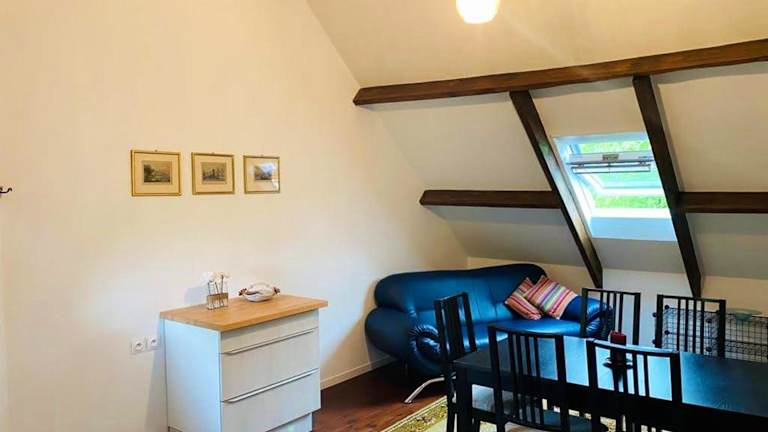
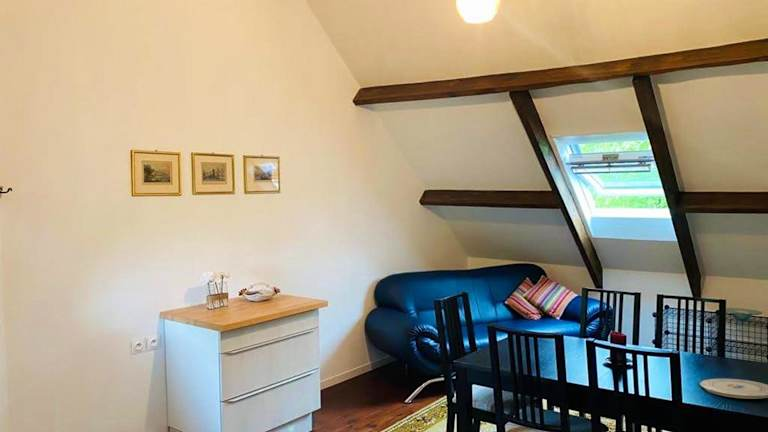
+ plate [699,378,768,400]
